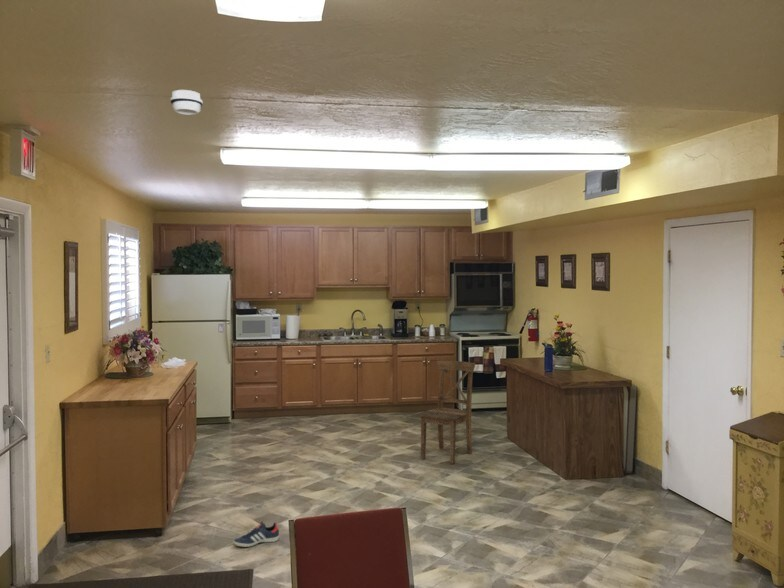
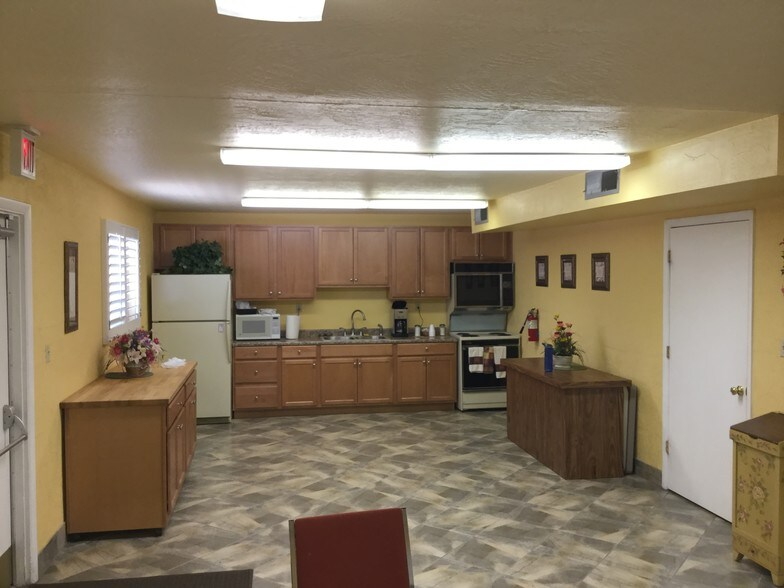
- dining chair [417,359,476,465]
- sneaker [233,521,280,548]
- smoke detector [169,89,204,116]
